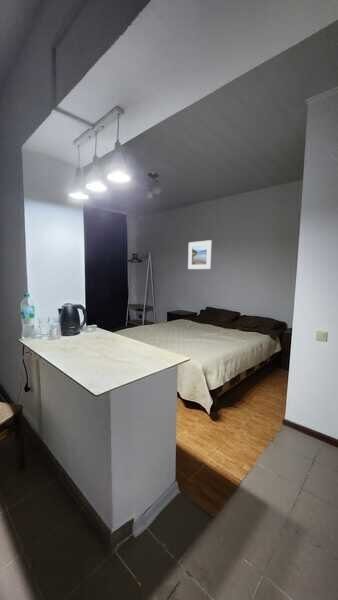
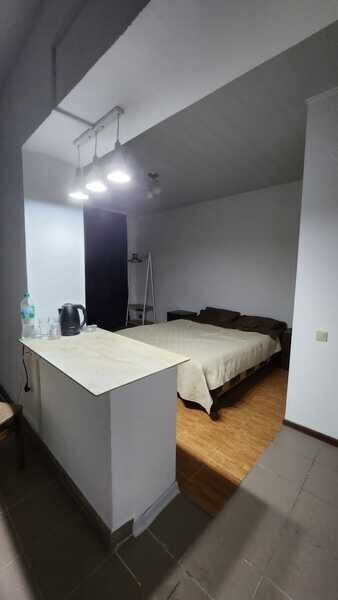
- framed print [187,239,213,270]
